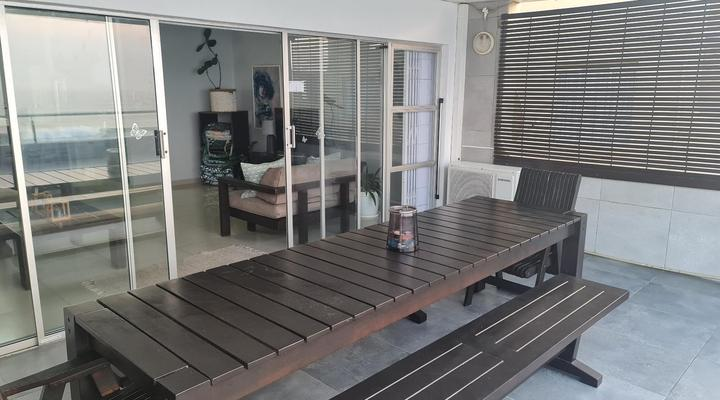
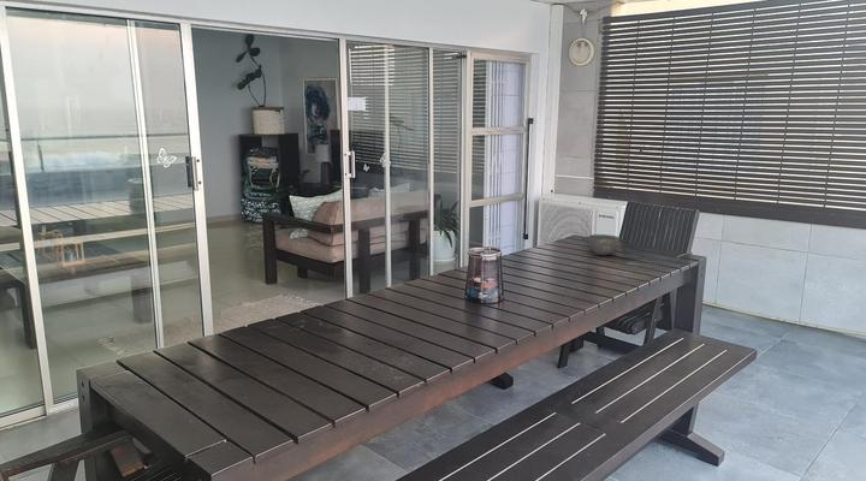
+ bowl [587,233,621,256]
